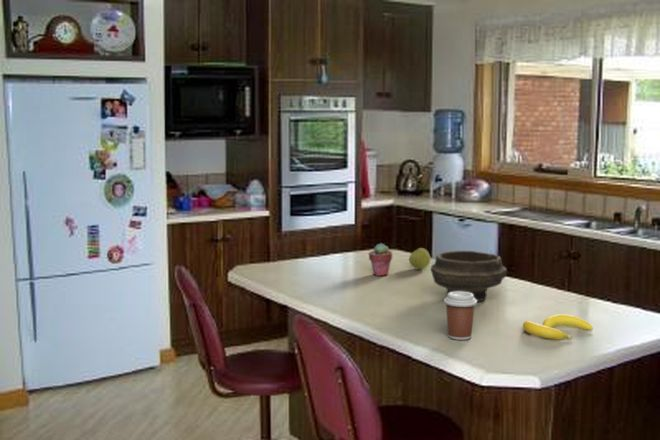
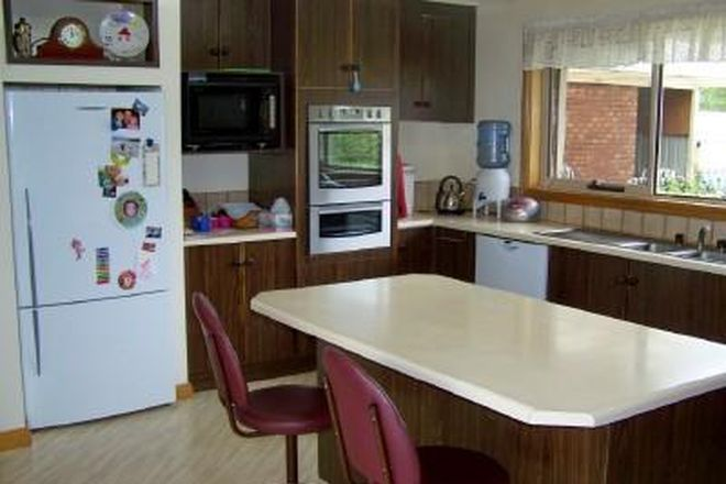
- banana [522,313,594,341]
- bowl [430,250,508,302]
- coffee cup [443,291,478,341]
- apple [408,247,431,270]
- potted succulent [367,243,393,277]
